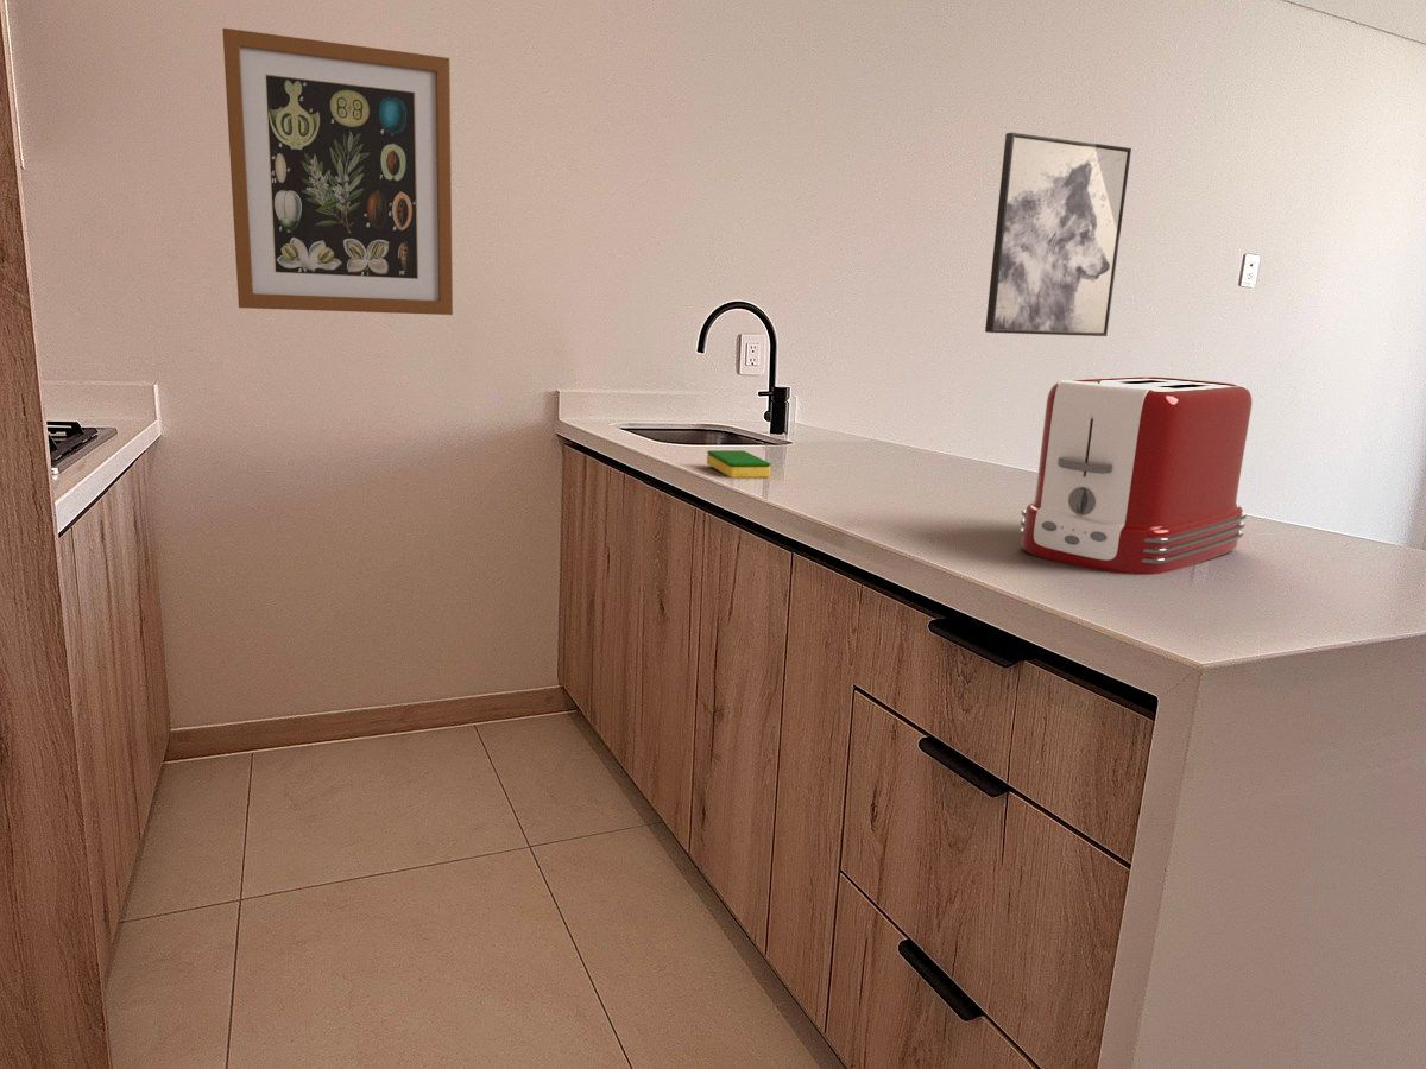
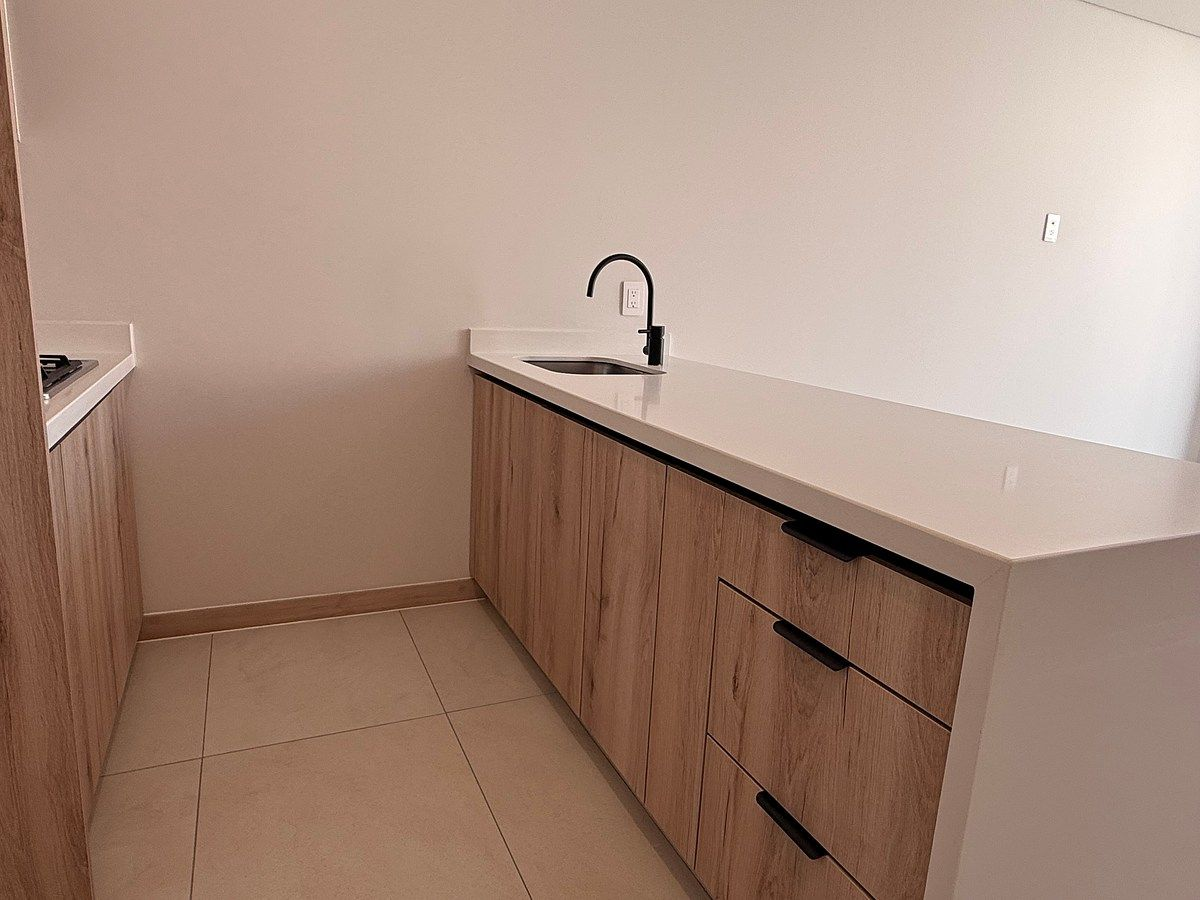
- dish sponge [706,449,771,479]
- toaster [1018,375,1254,575]
- wall art [221,27,454,316]
- wall art [984,131,1132,337]
